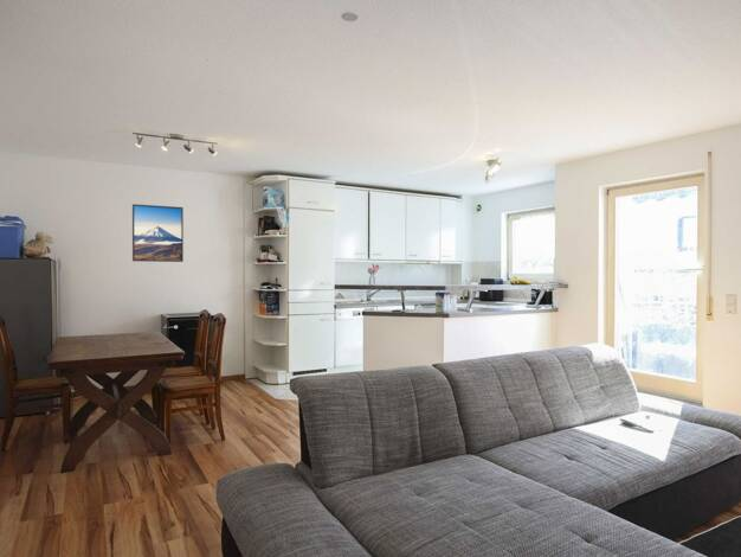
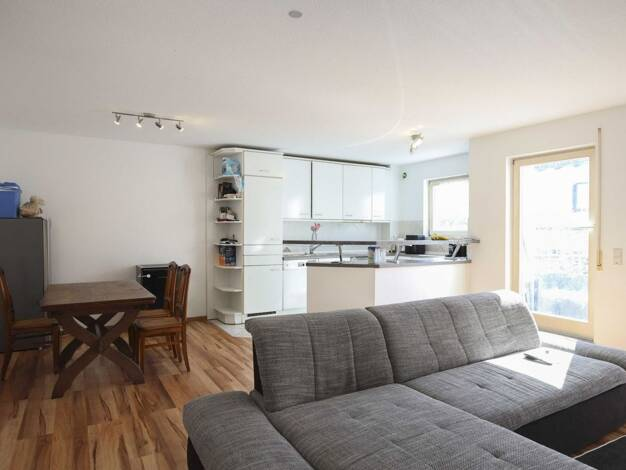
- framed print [131,203,185,263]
